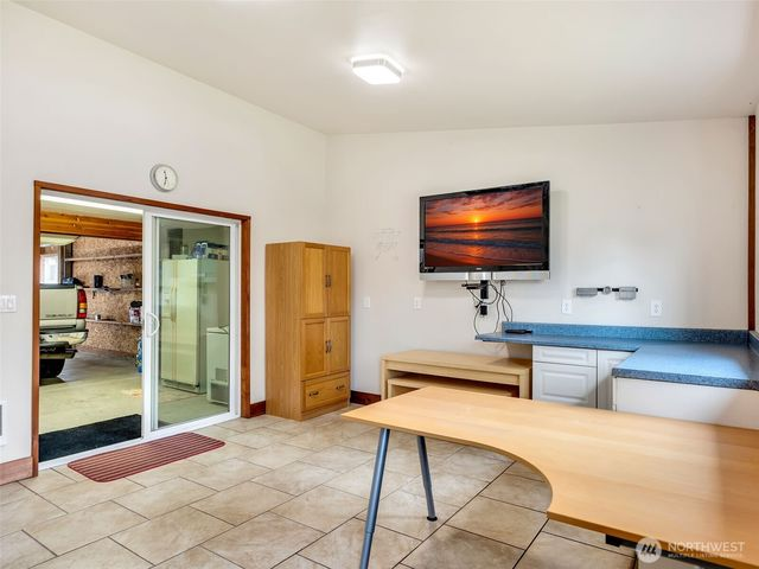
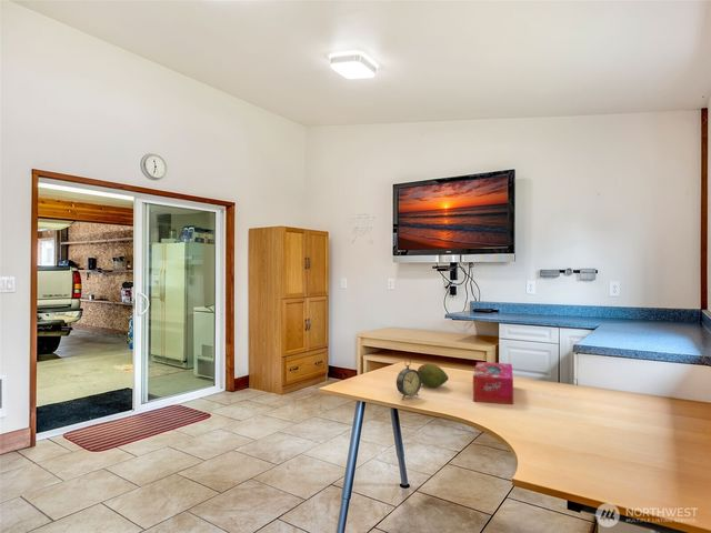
+ alarm clock [395,358,422,401]
+ fruit [417,363,450,388]
+ tissue box [472,361,514,405]
